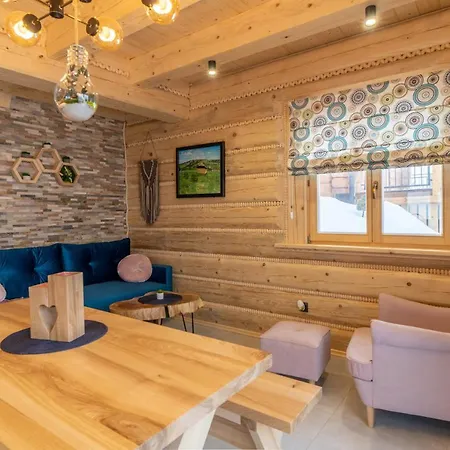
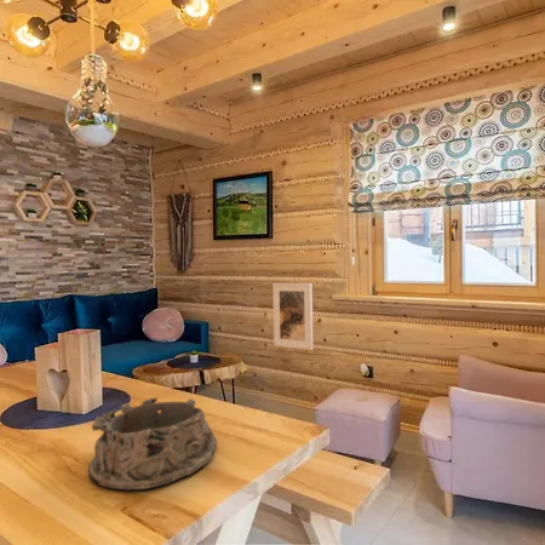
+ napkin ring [87,396,218,490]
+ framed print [271,282,314,351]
